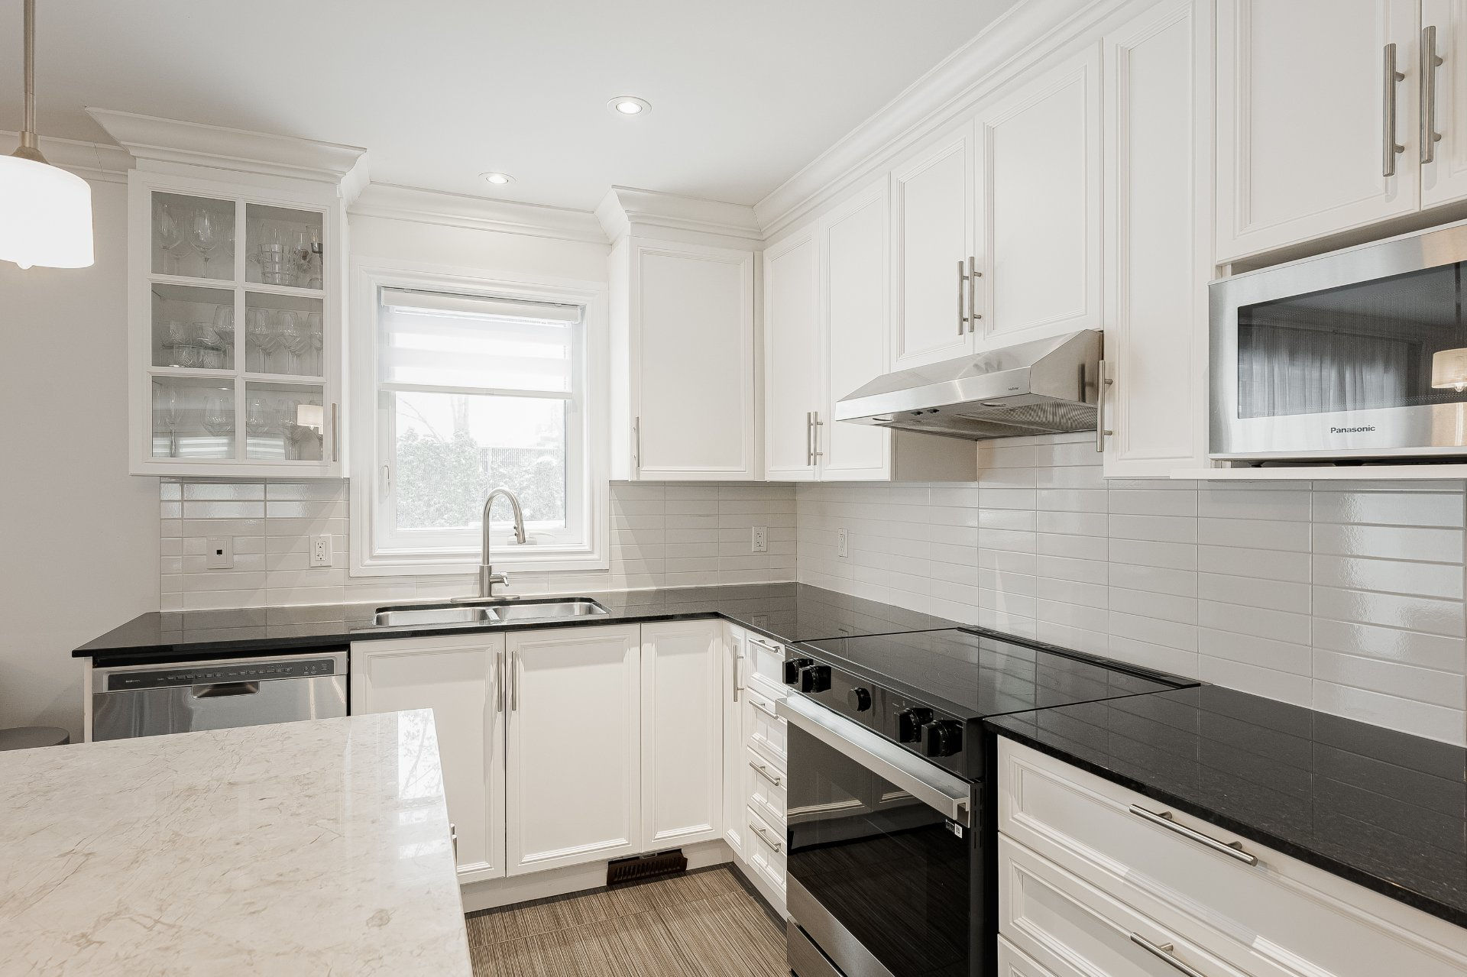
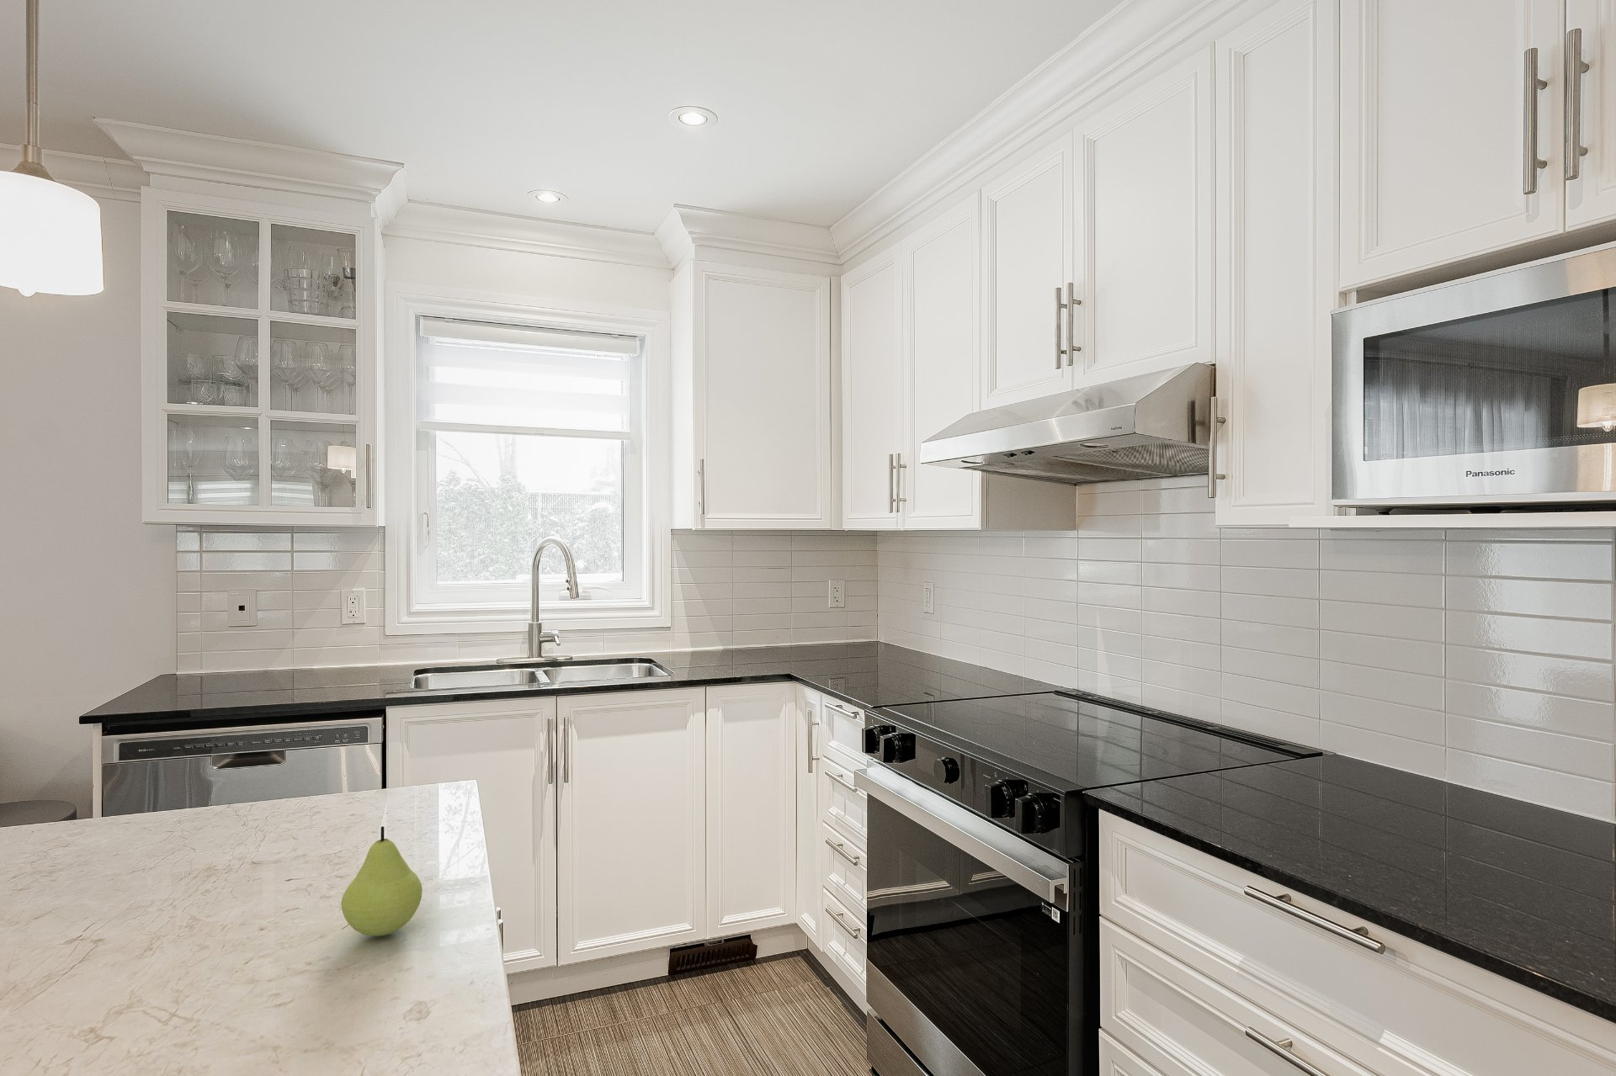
+ fruit [340,825,423,937]
